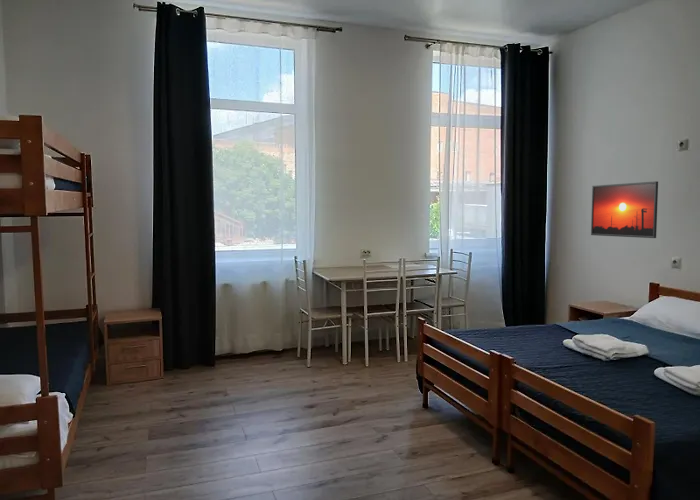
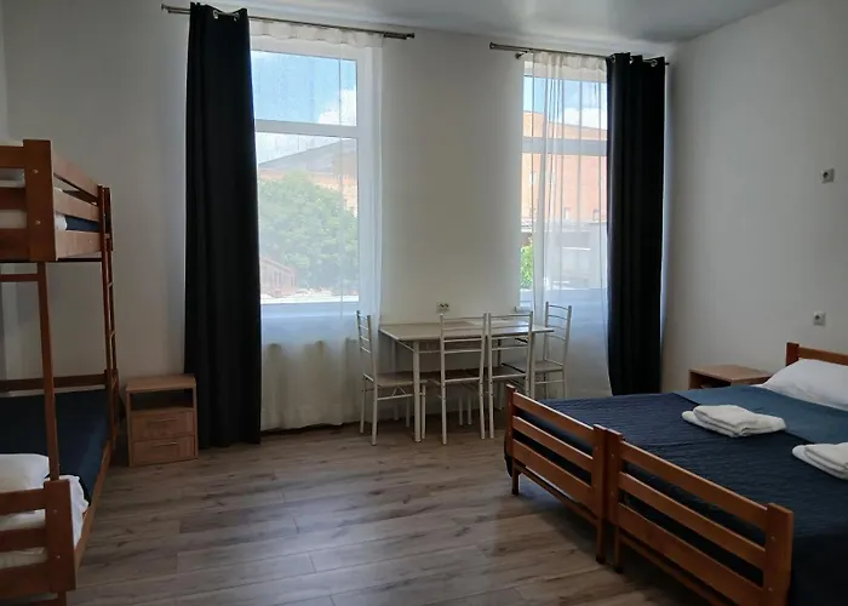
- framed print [590,180,659,239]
